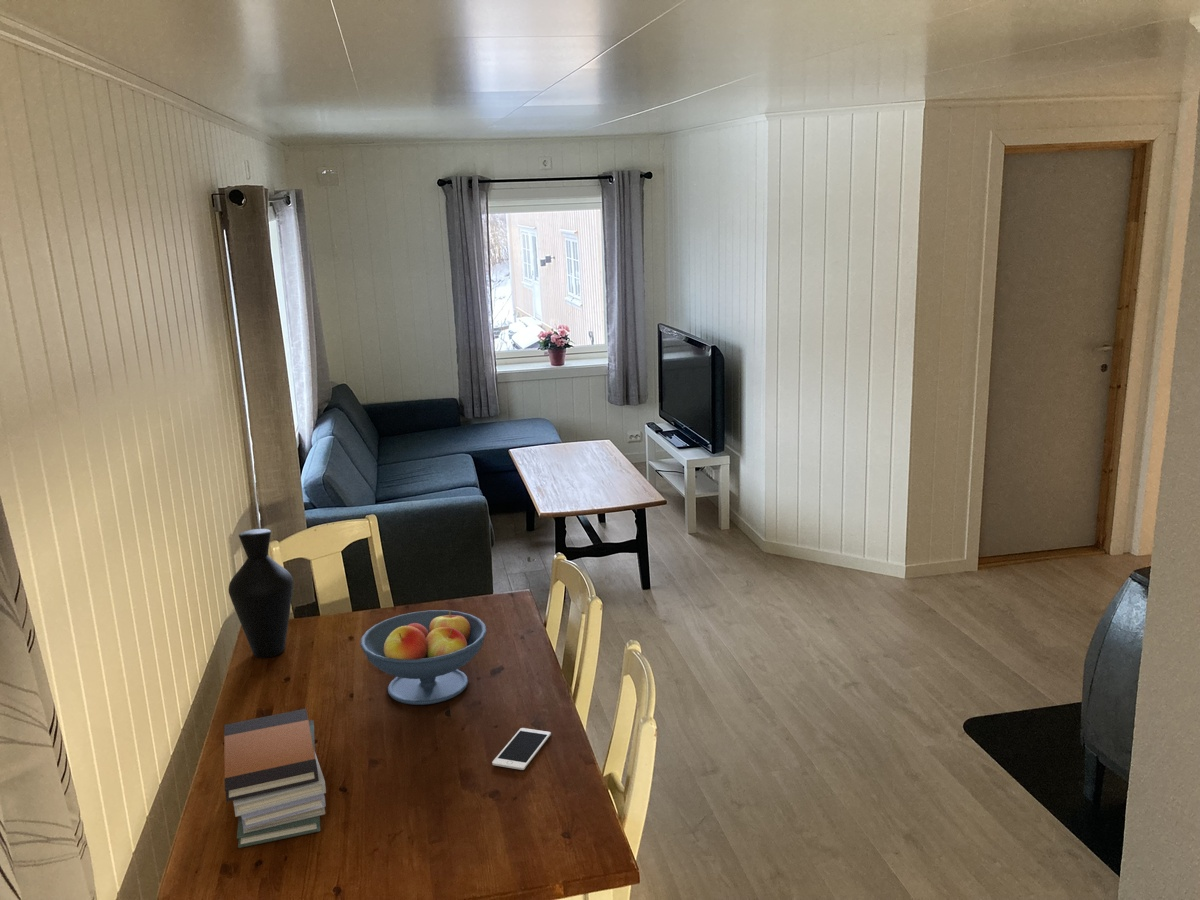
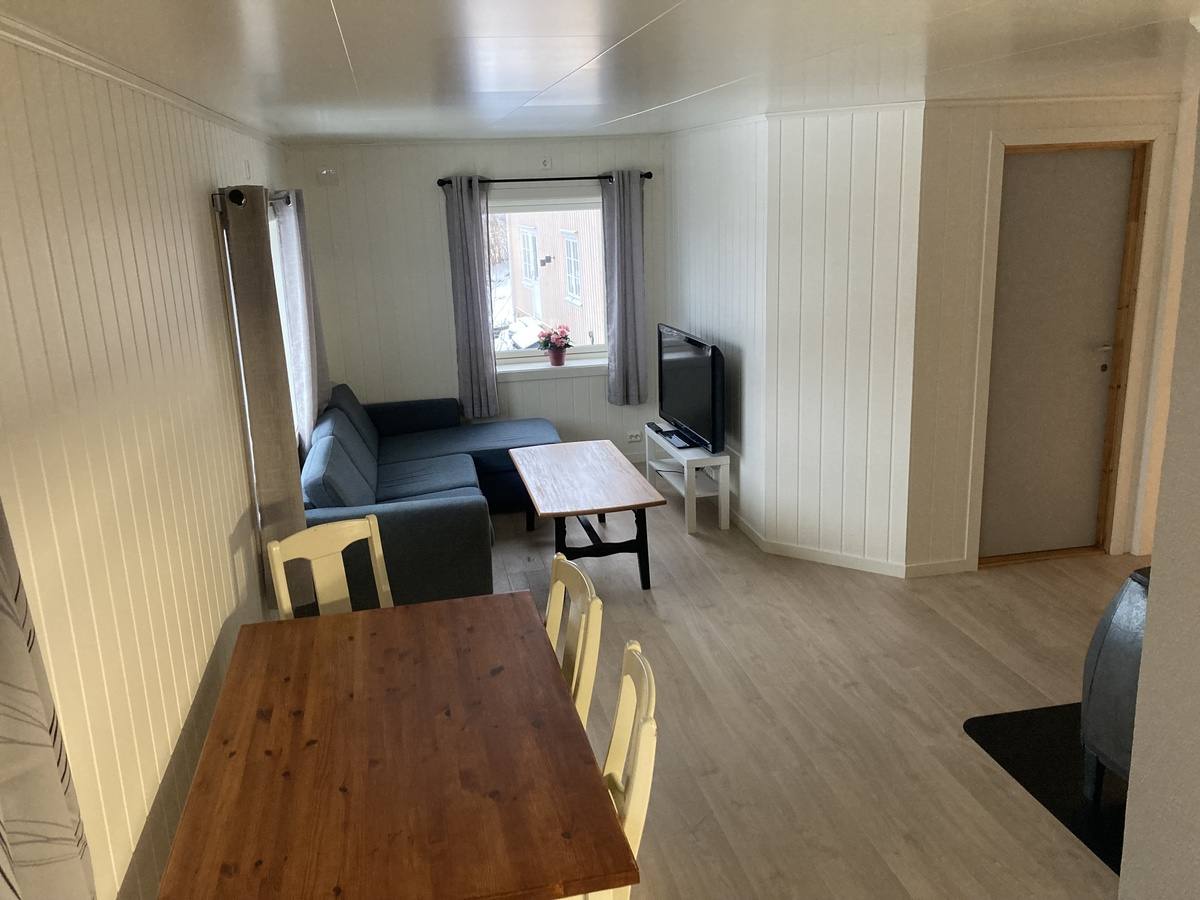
- cell phone [491,727,552,771]
- vase [228,528,294,659]
- fruit bowl [359,609,488,706]
- book stack [223,708,327,849]
